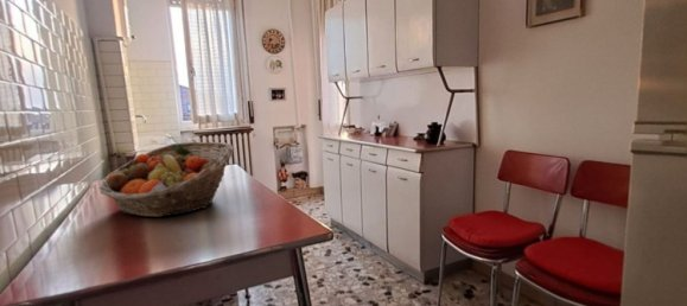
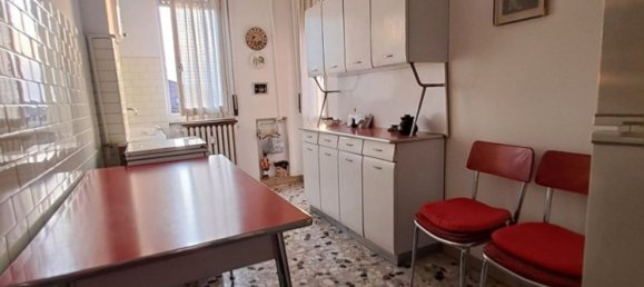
- fruit basket [98,141,235,218]
